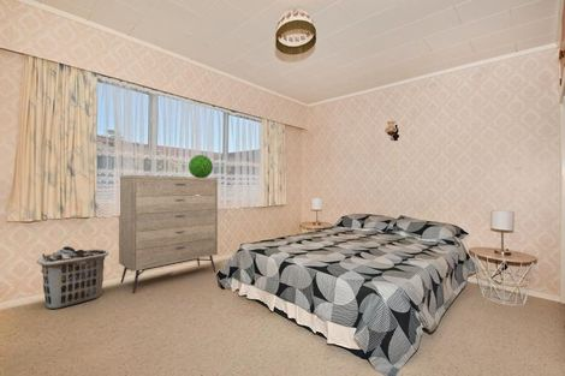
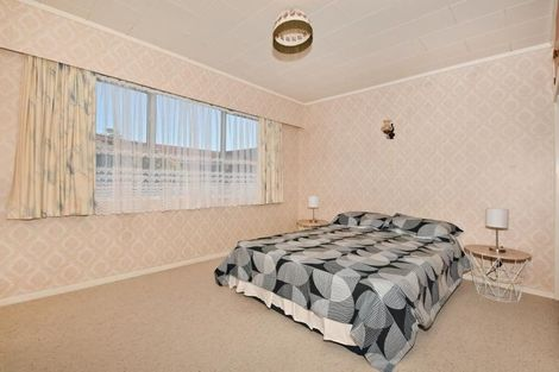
- clothes hamper [36,245,109,310]
- decorative sphere [188,154,214,178]
- dresser [118,174,219,294]
